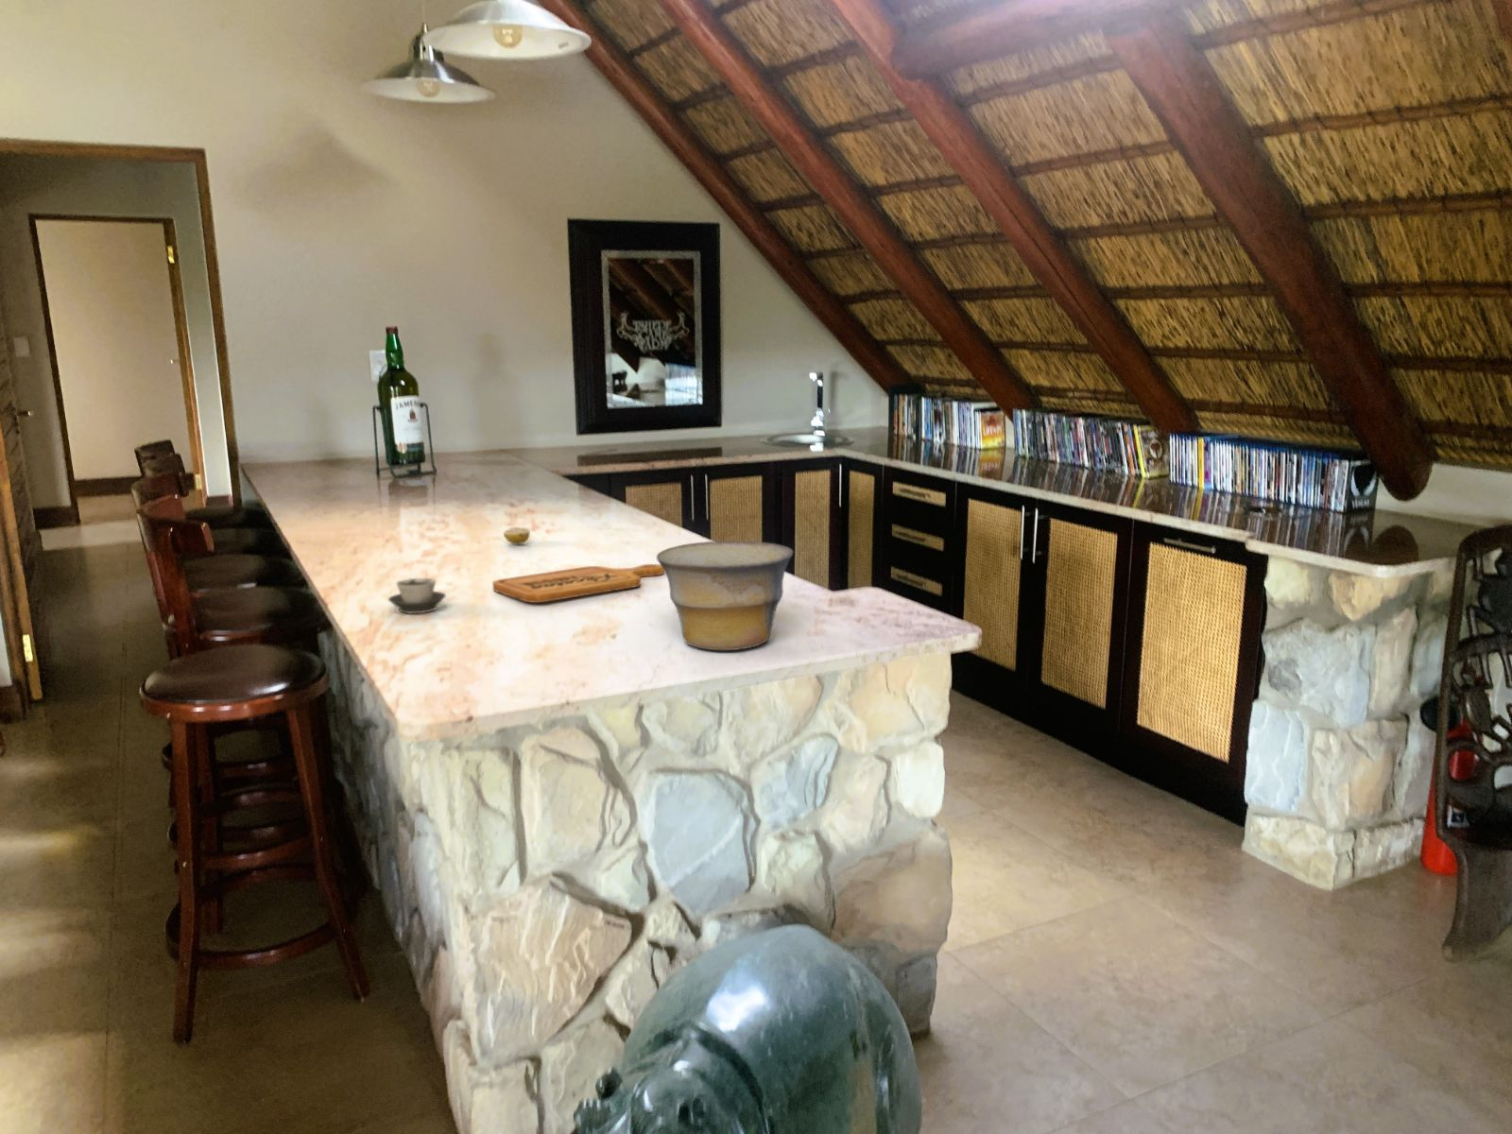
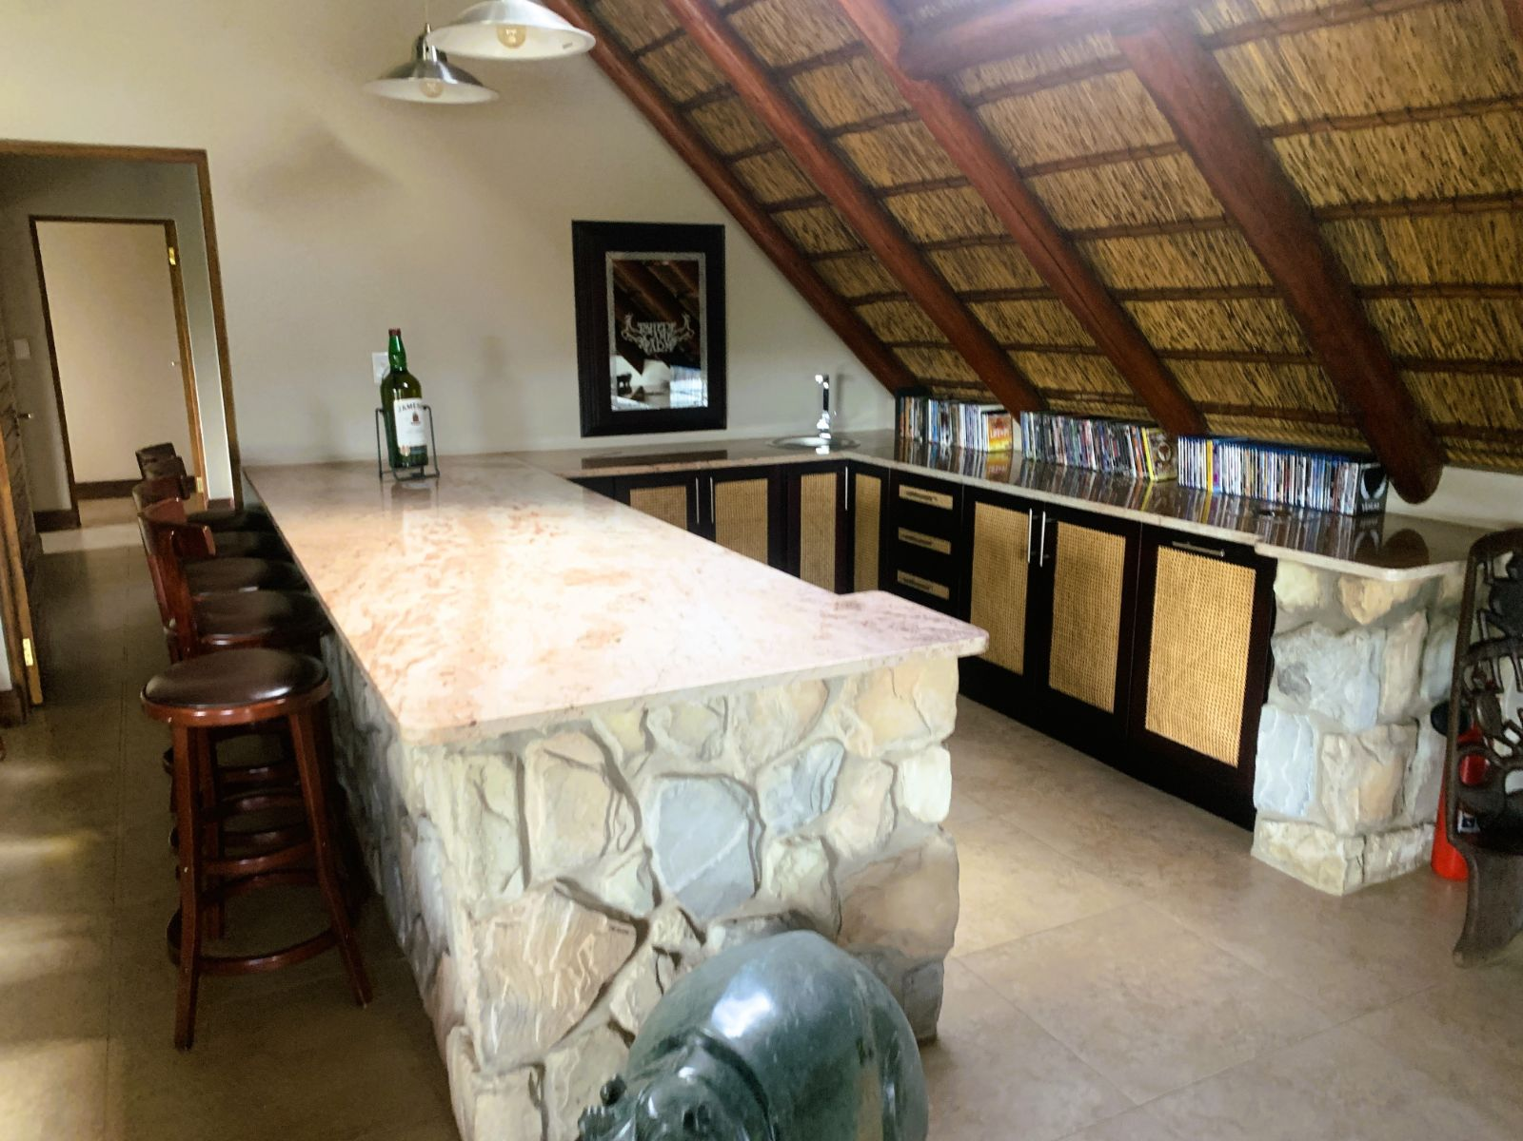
- lemon [502,526,530,546]
- cup [387,578,446,615]
- bowl [656,540,794,652]
- cutting board [492,563,666,604]
